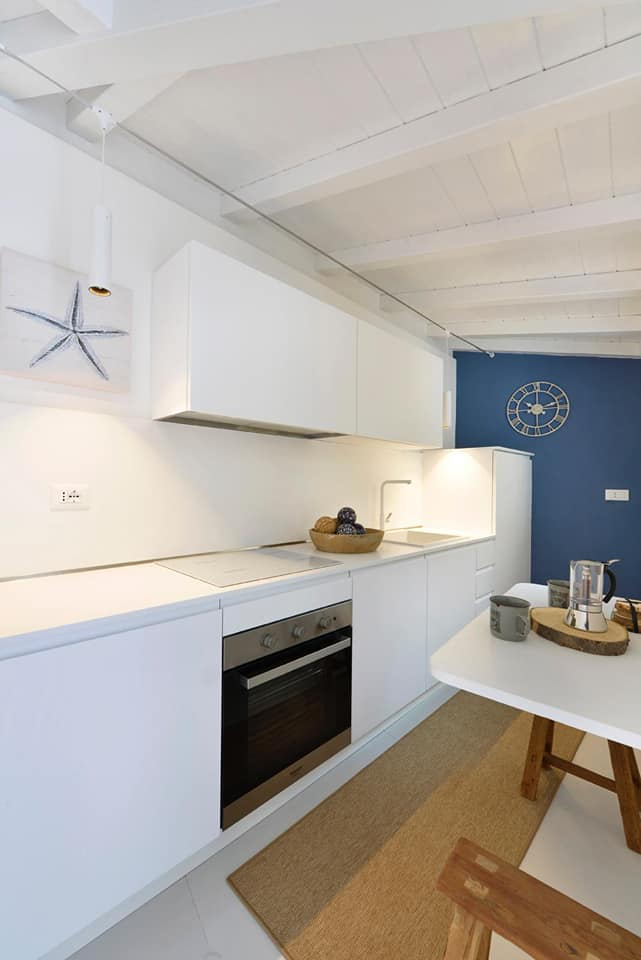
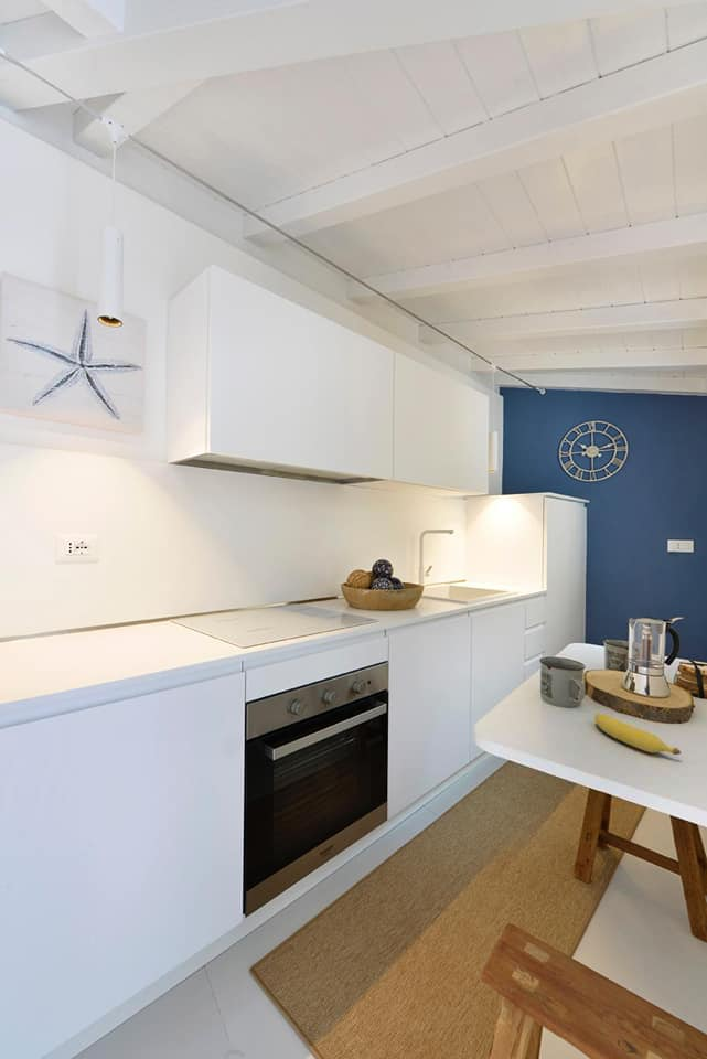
+ fruit [593,713,682,756]
